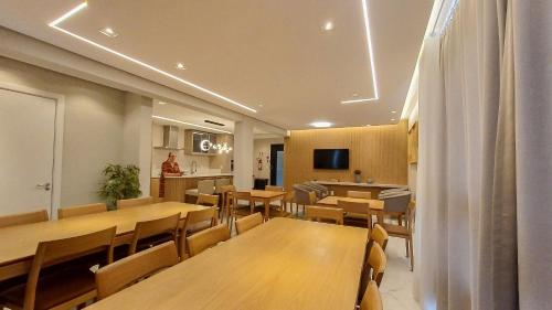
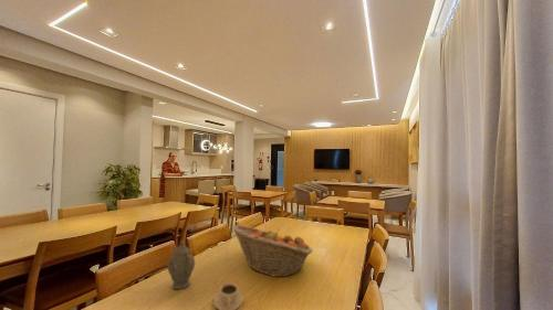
+ cup [212,282,244,310]
+ fruit basket [231,224,314,278]
+ chinaware [166,239,196,290]
